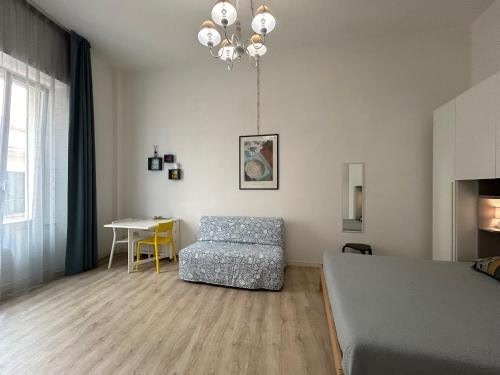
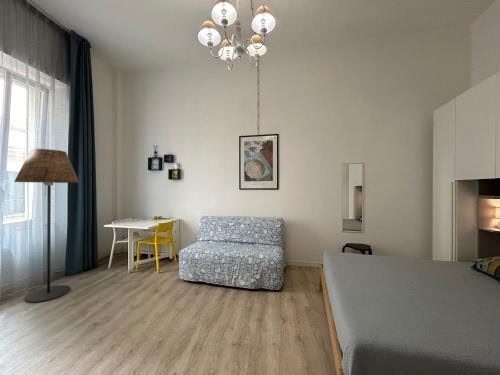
+ floor lamp [13,148,80,304]
